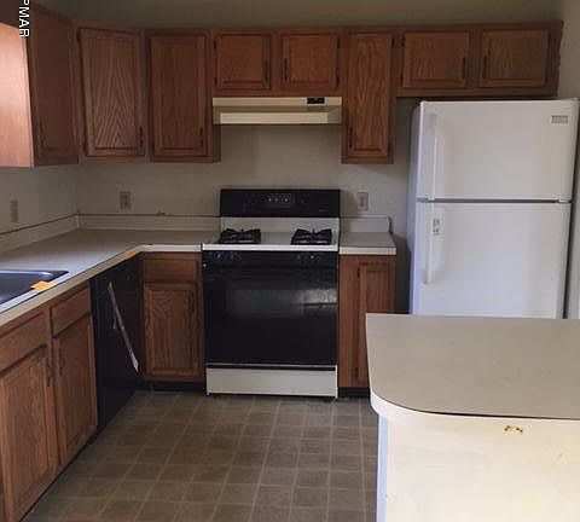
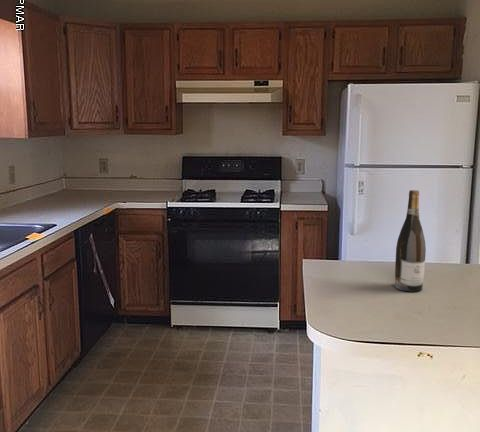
+ wine bottle [394,189,427,293]
